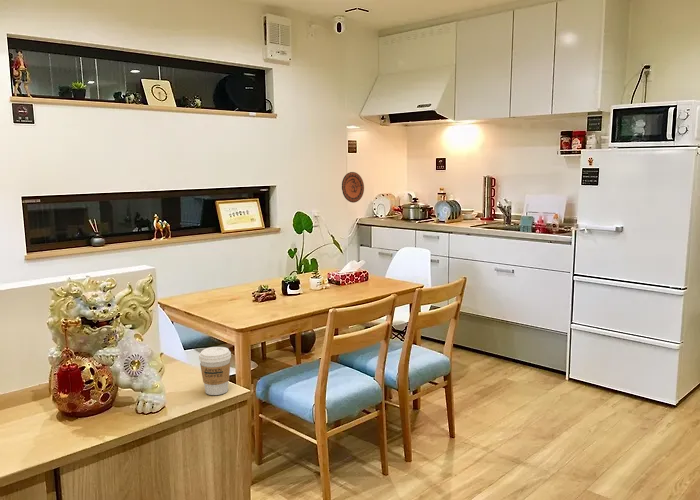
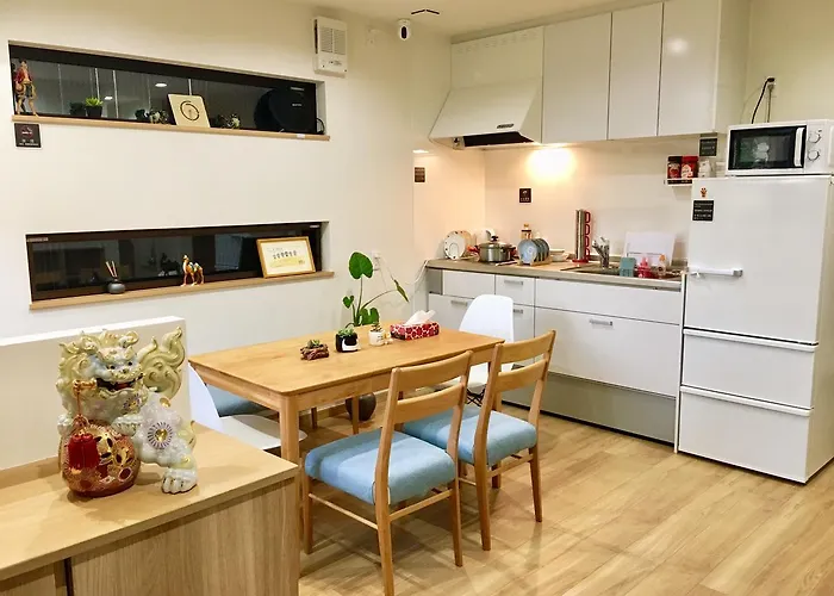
- decorative plate [341,171,365,204]
- coffee cup [198,346,232,396]
